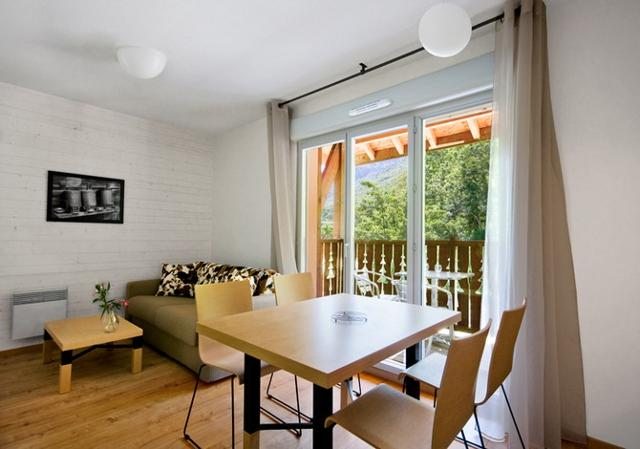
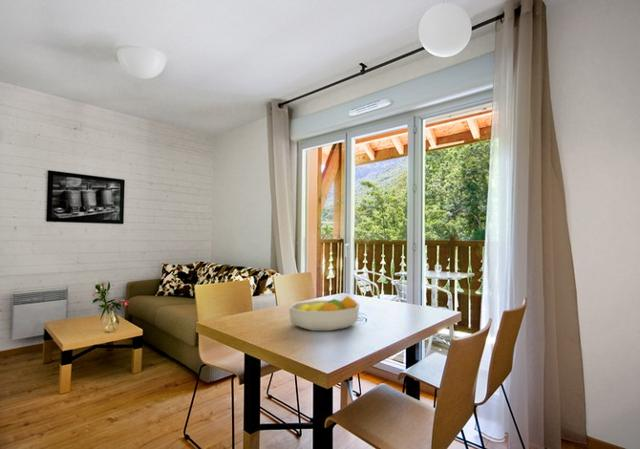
+ fruit bowl [288,295,361,332]
